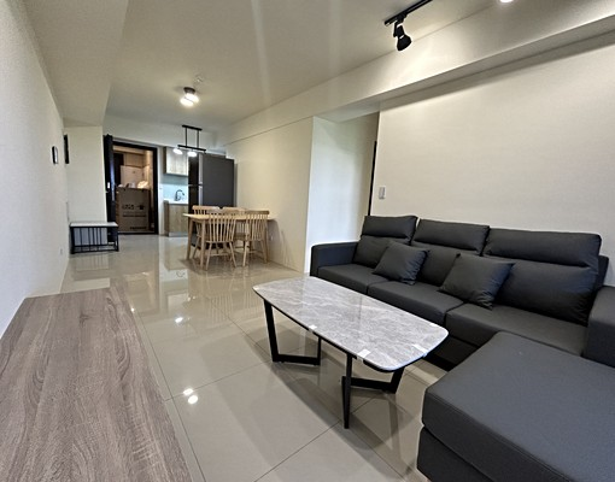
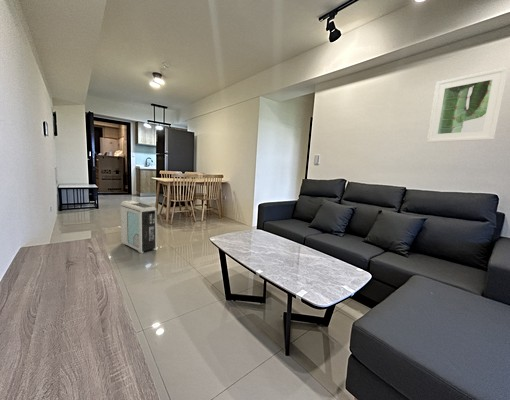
+ air purifier [119,200,157,254]
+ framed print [426,66,509,143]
